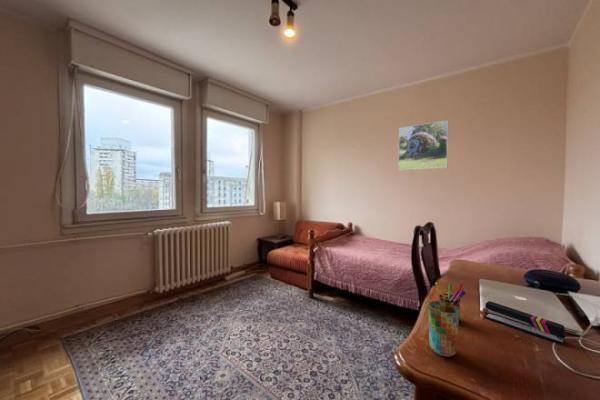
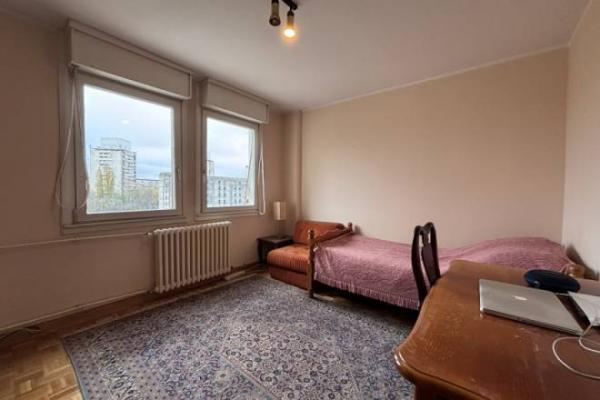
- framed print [397,119,449,172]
- stapler [483,300,567,345]
- pen holder [434,282,467,323]
- cup [427,300,461,358]
